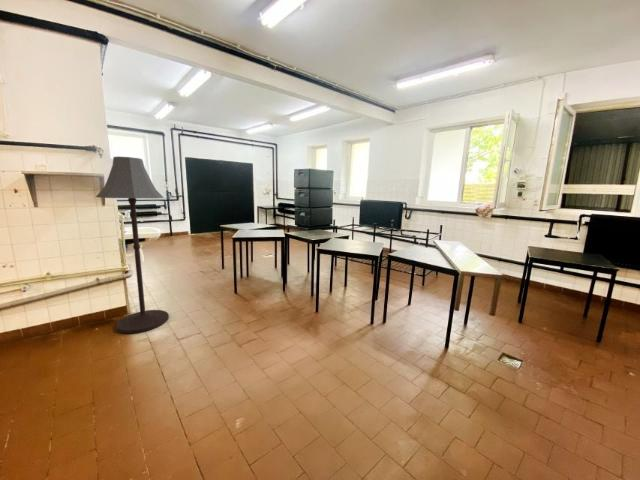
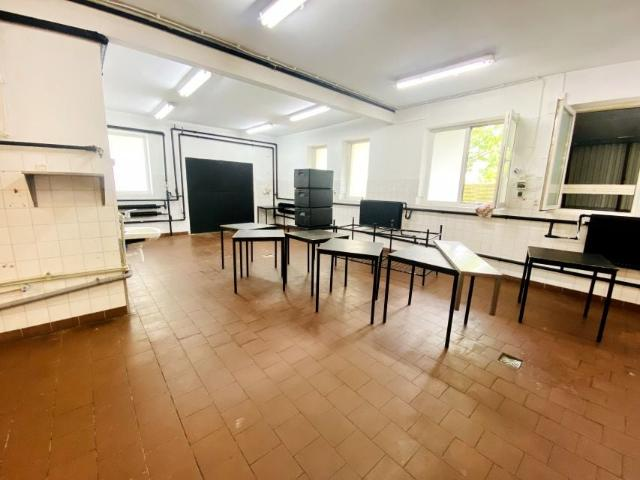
- floor lamp [95,156,170,334]
